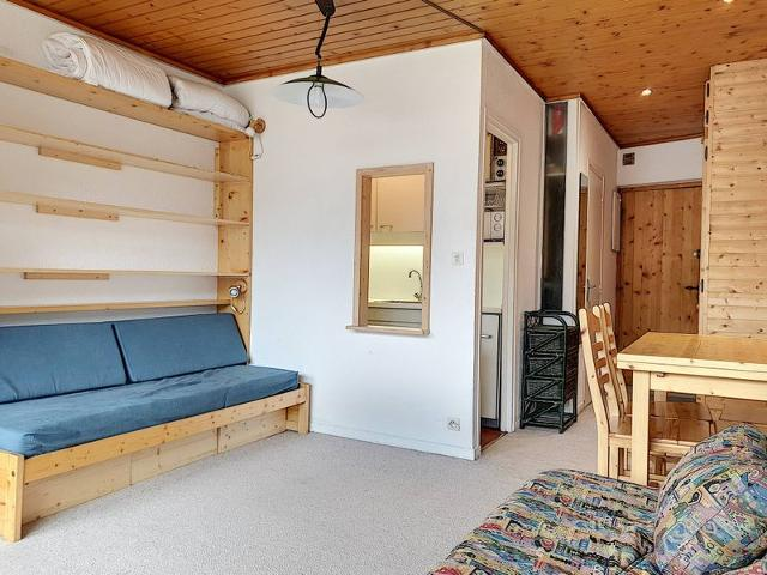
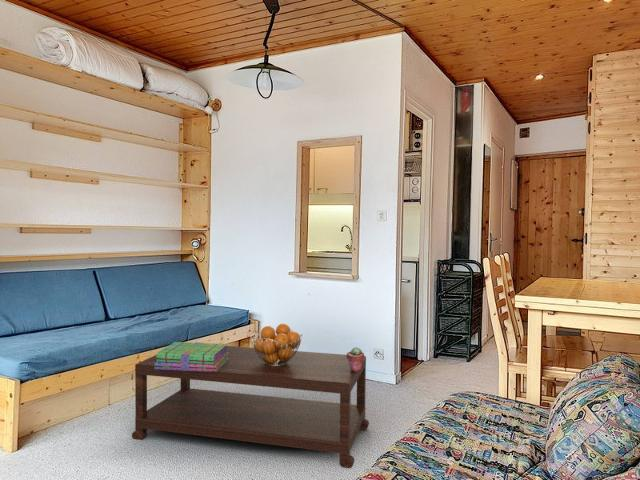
+ fruit basket [249,323,303,366]
+ coffee table [131,345,370,469]
+ potted succulent [346,346,365,371]
+ stack of books [154,341,229,372]
